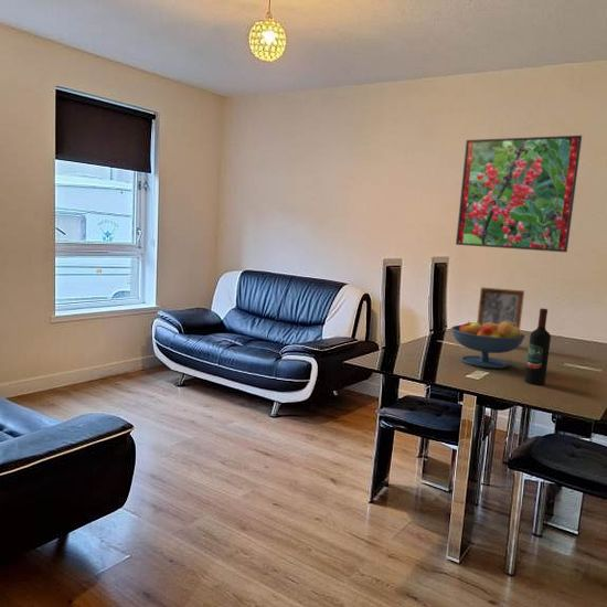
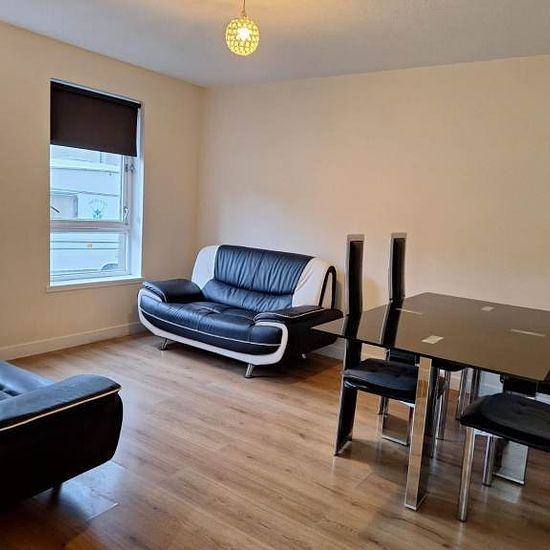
- wine bottle [524,308,552,386]
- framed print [455,135,583,253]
- picture frame [476,286,525,330]
- fruit bowl [450,320,526,370]
